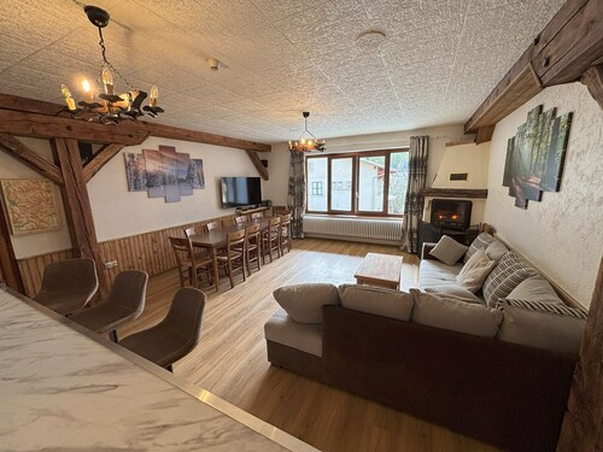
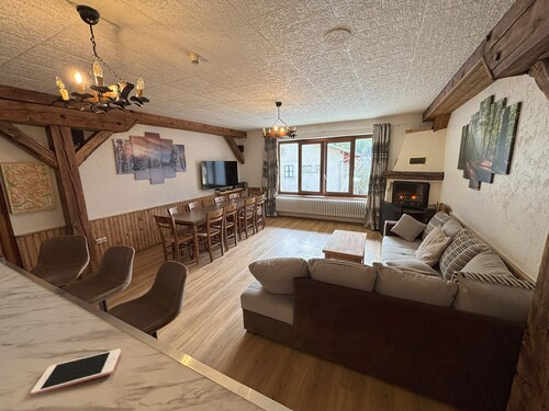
+ cell phone [30,347,122,397]
